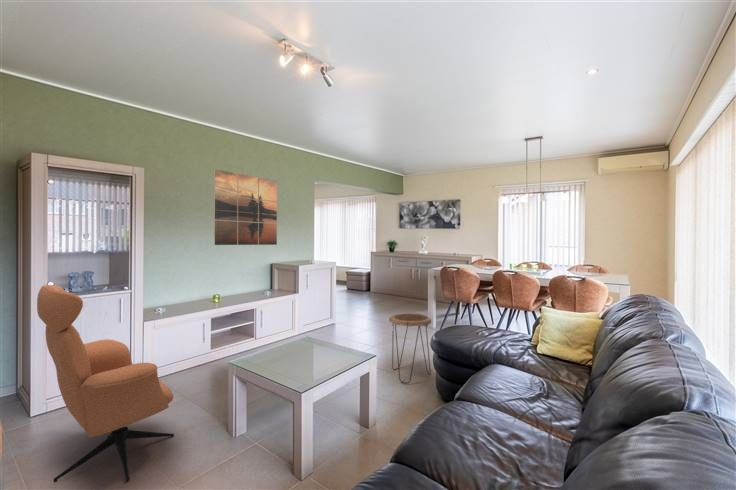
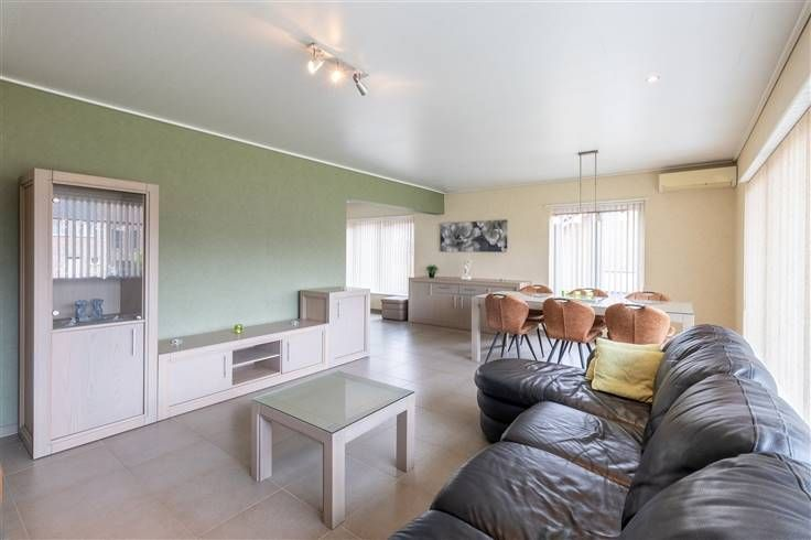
- armchair [36,284,175,483]
- wall art [213,169,278,246]
- side table [388,312,432,384]
